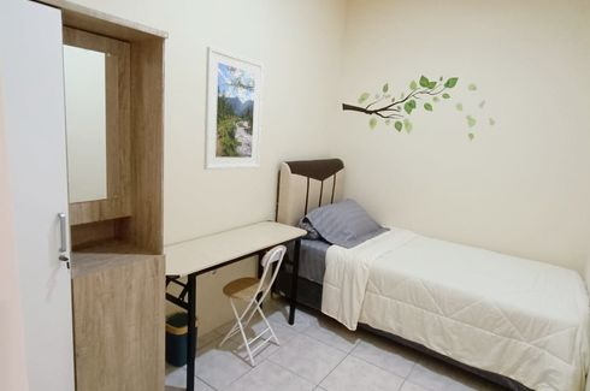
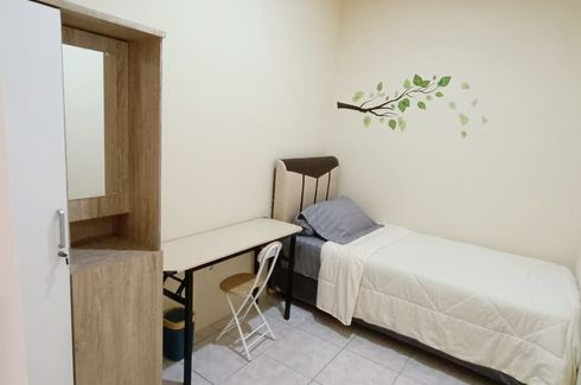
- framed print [202,45,265,171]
